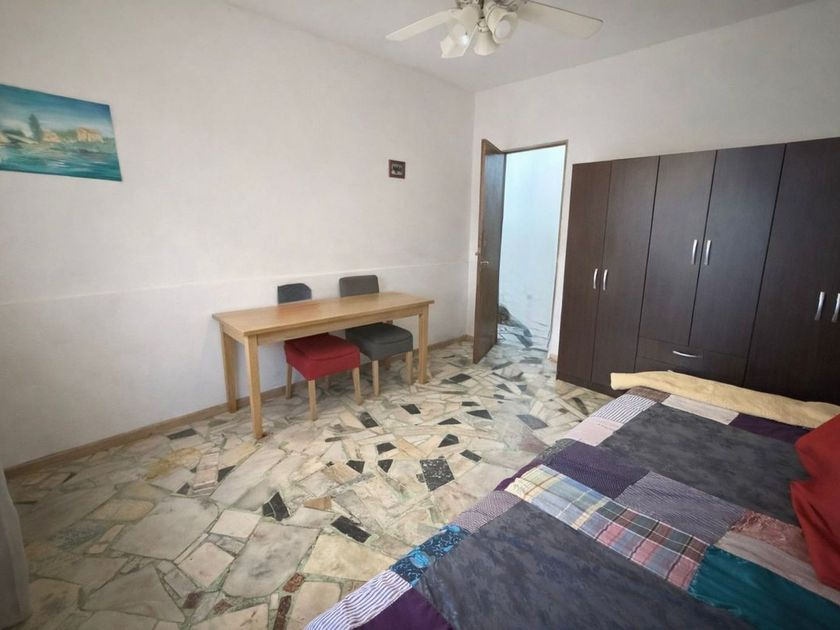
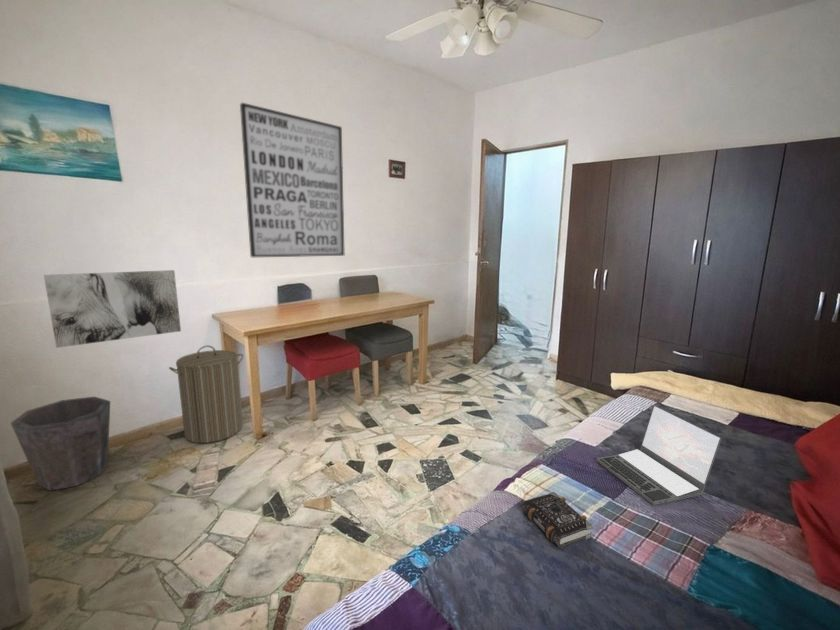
+ laundry hamper [168,344,244,444]
+ waste bin [10,396,111,492]
+ book [521,491,595,548]
+ laptop [595,404,722,506]
+ wall art [239,102,345,258]
+ wall art [43,269,182,349]
